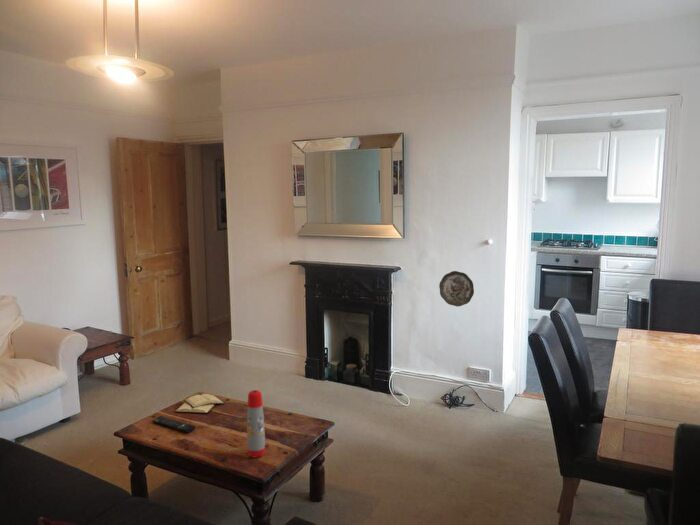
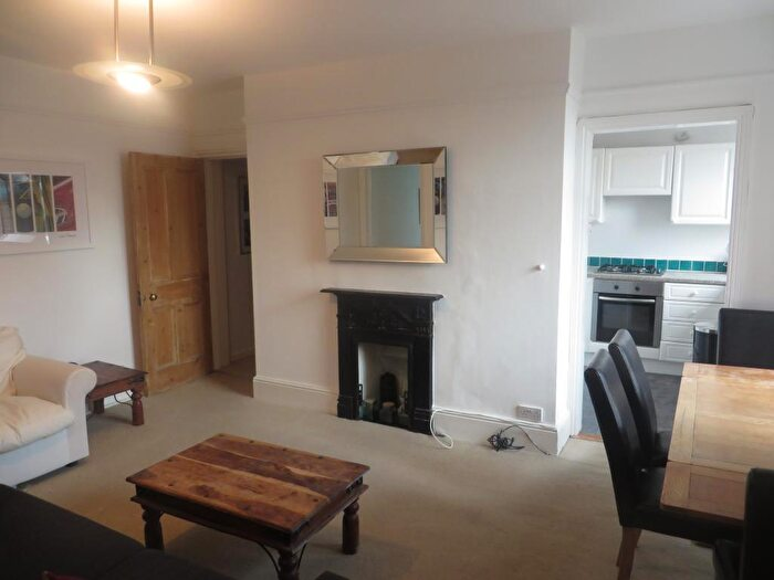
- diary [173,393,225,414]
- decorative plate [438,270,475,307]
- remote control [152,415,197,433]
- water bottle [246,389,266,458]
